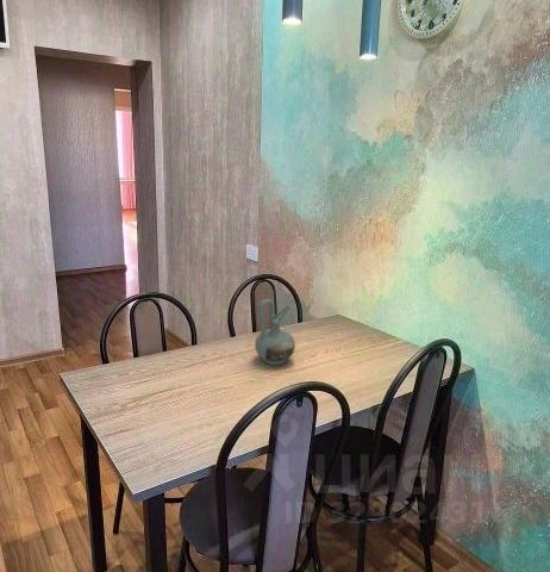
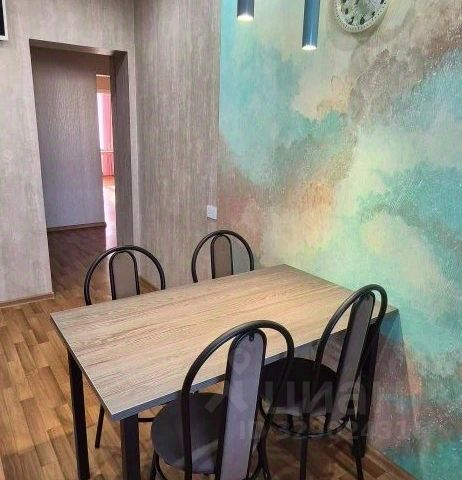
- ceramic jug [254,298,296,366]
